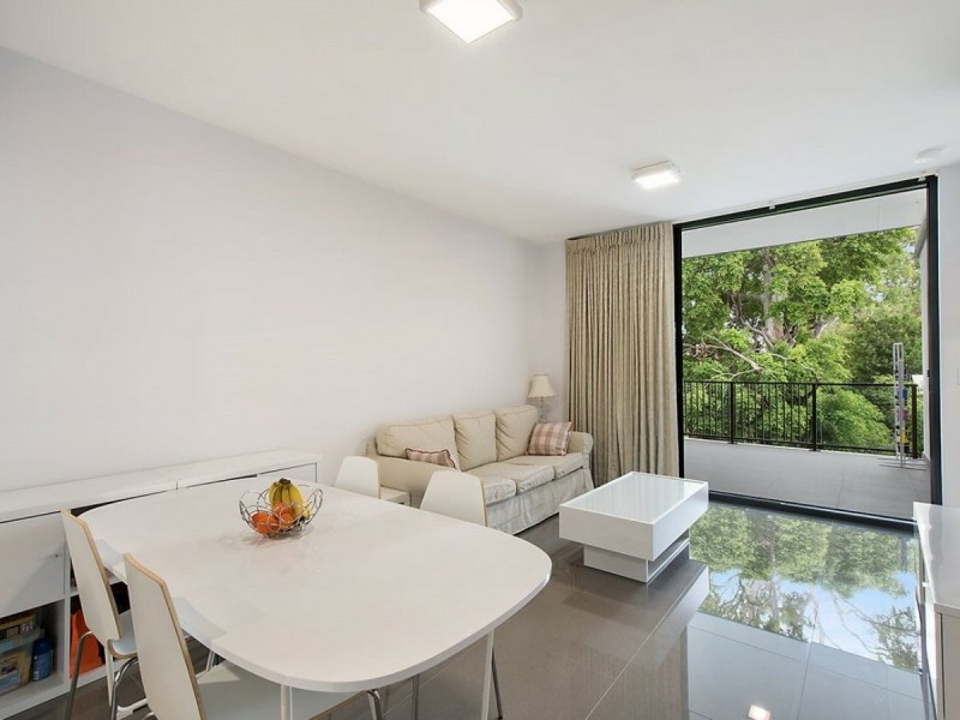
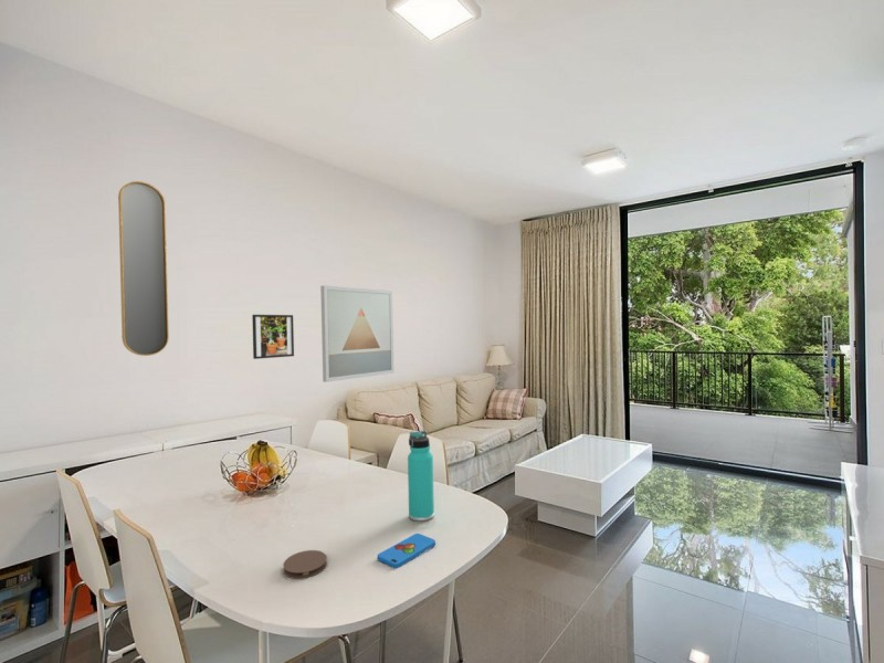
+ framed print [251,314,295,360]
+ home mirror [117,180,170,357]
+ wall art [319,285,396,383]
+ smartphone [377,533,436,569]
+ coaster [282,549,328,580]
+ thermos bottle [407,430,435,523]
